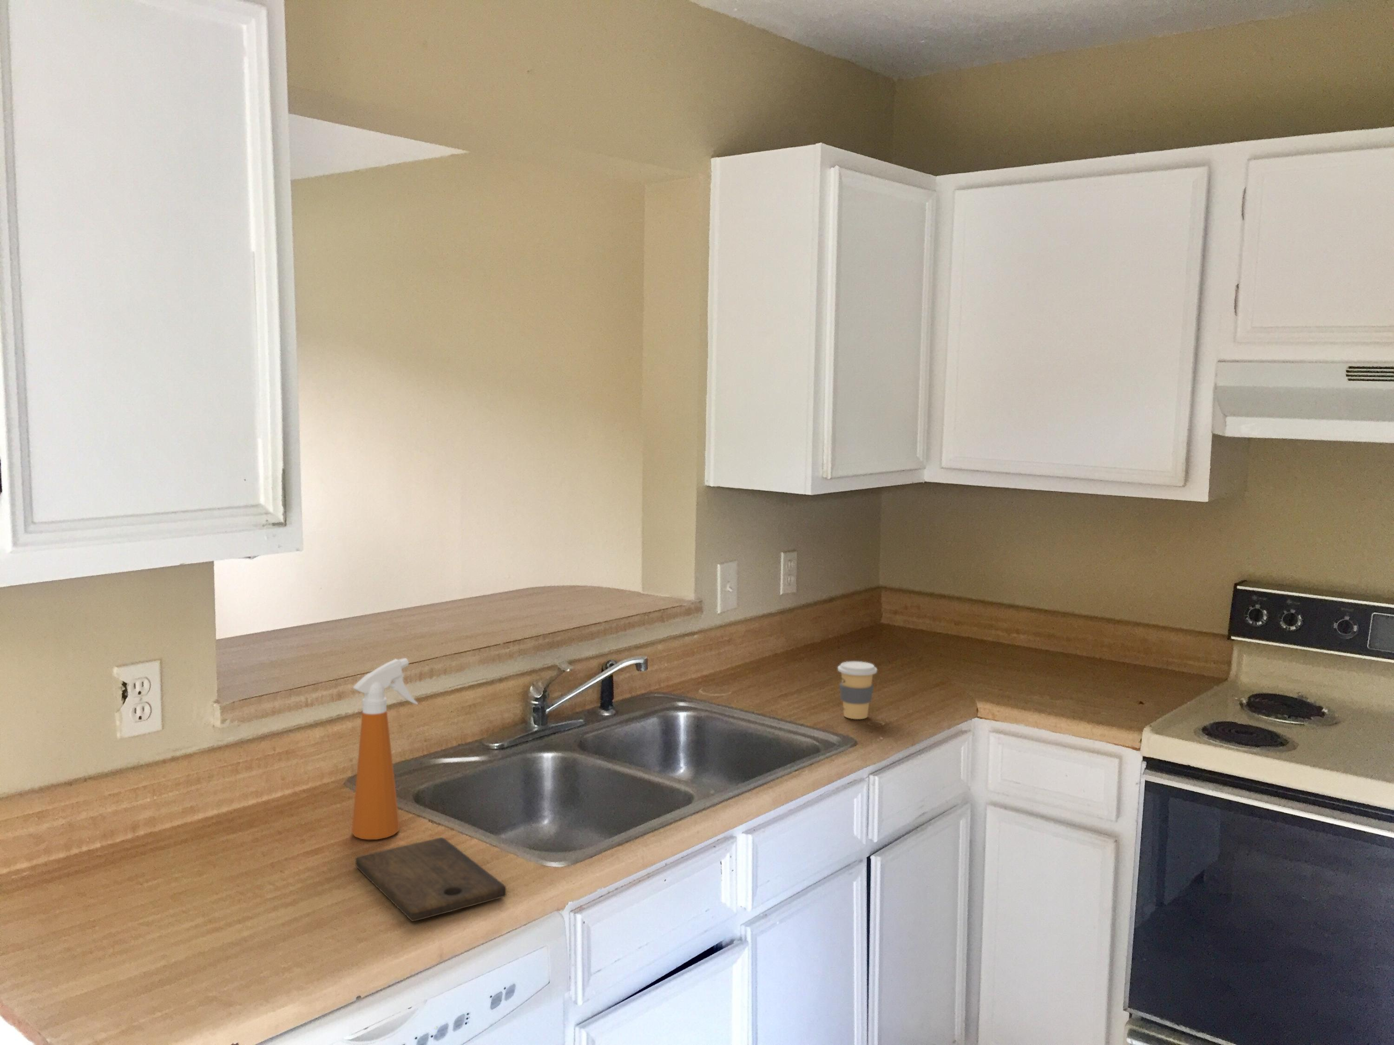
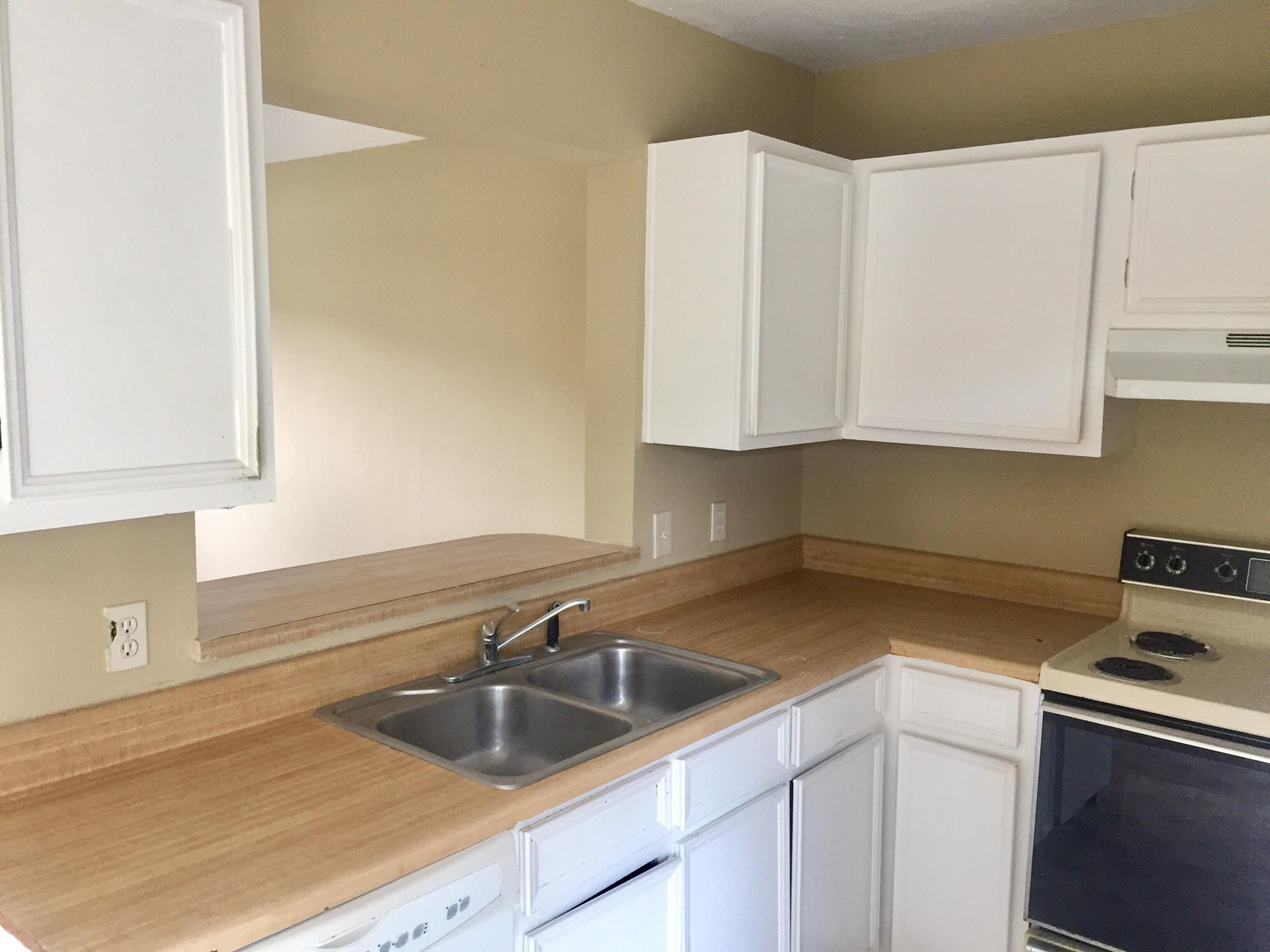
- coffee cup [837,661,878,720]
- cutting board [355,836,506,922]
- spray bottle [351,658,418,840]
